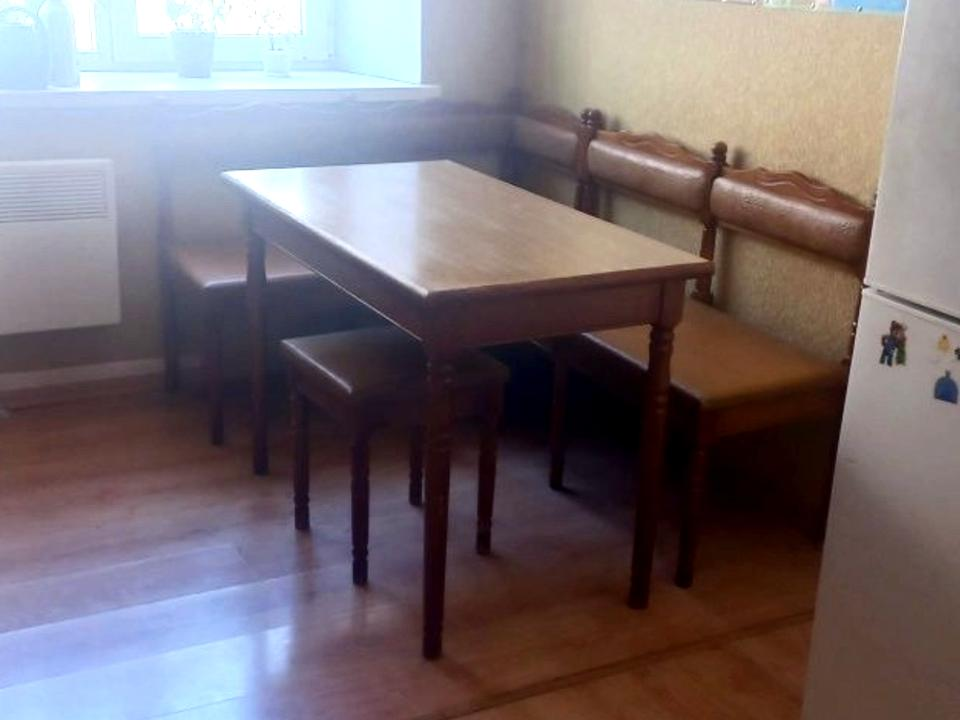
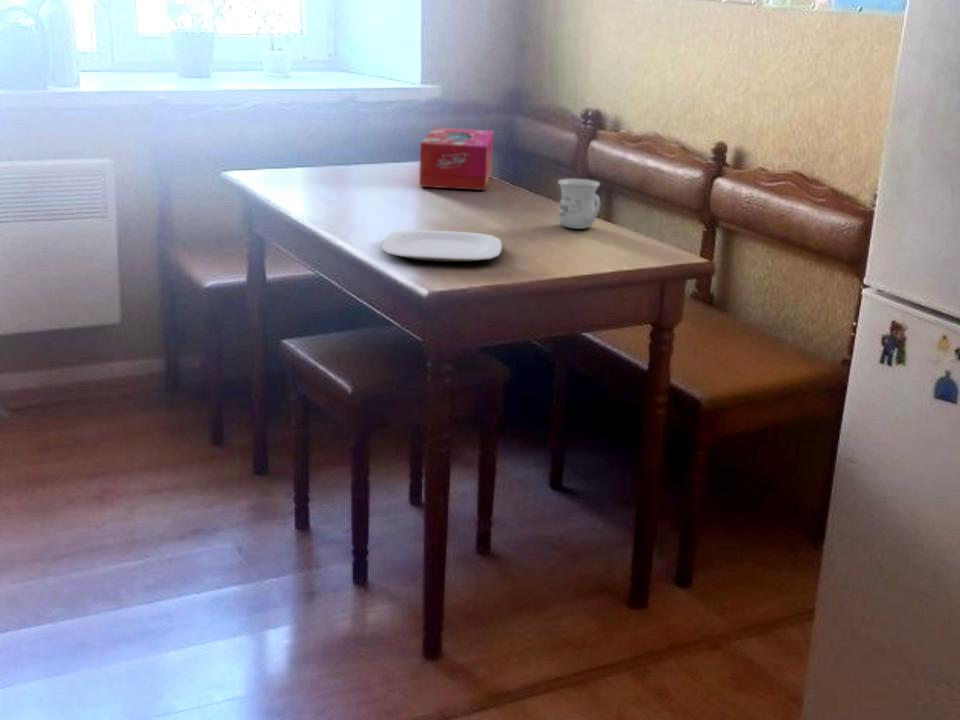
+ plate [381,229,503,263]
+ mug [557,178,601,230]
+ tissue box [419,127,495,191]
